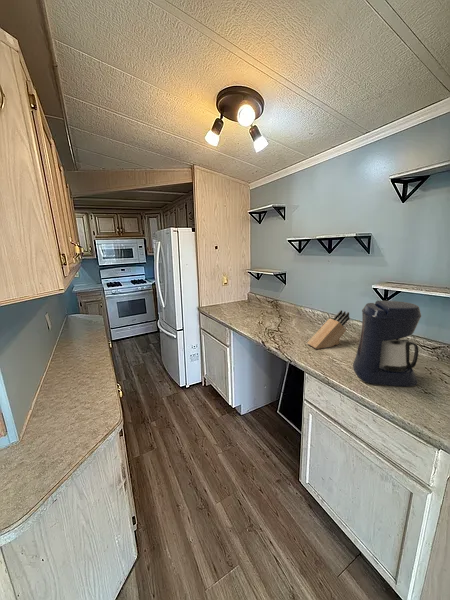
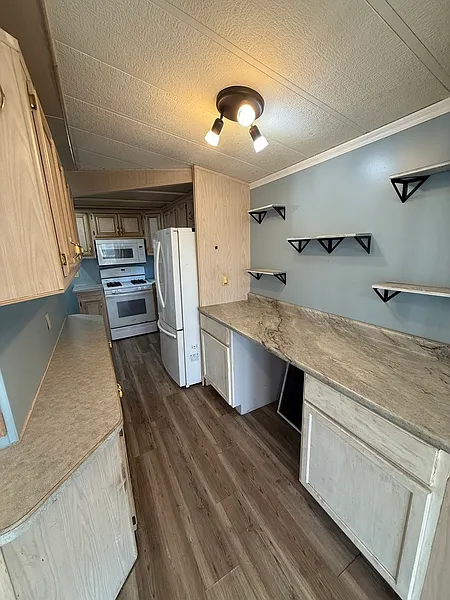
- coffee maker [352,300,422,387]
- knife block [307,309,351,350]
